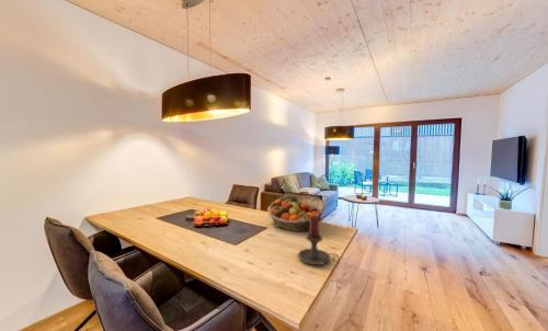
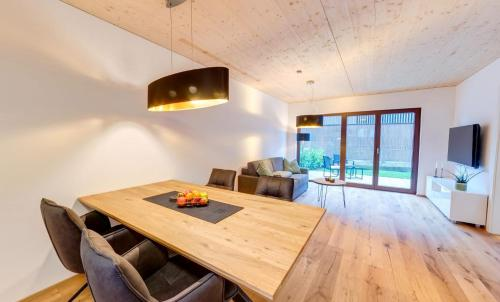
- fruit basket [266,194,327,232]
- candle holder [297,216,341,266]
